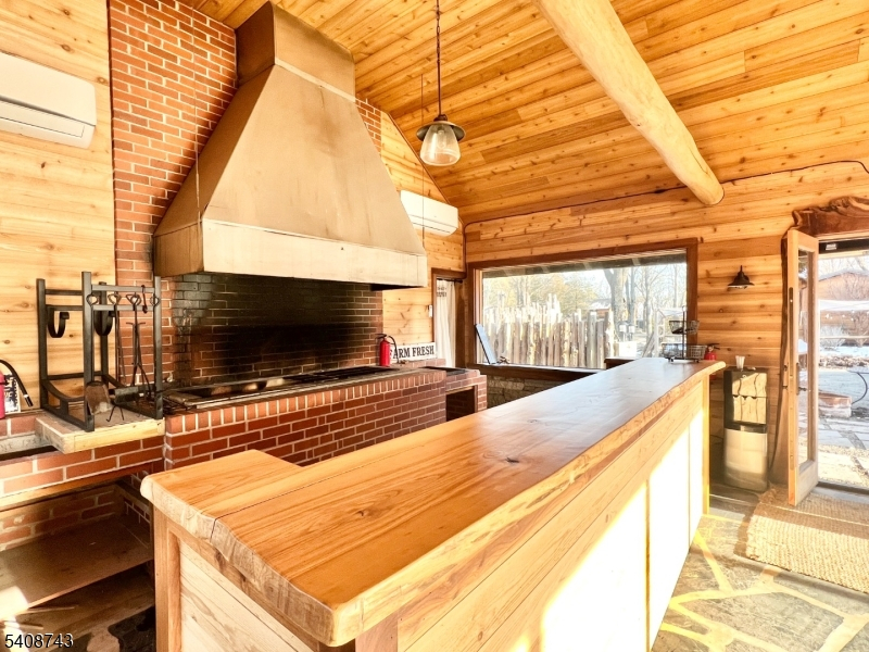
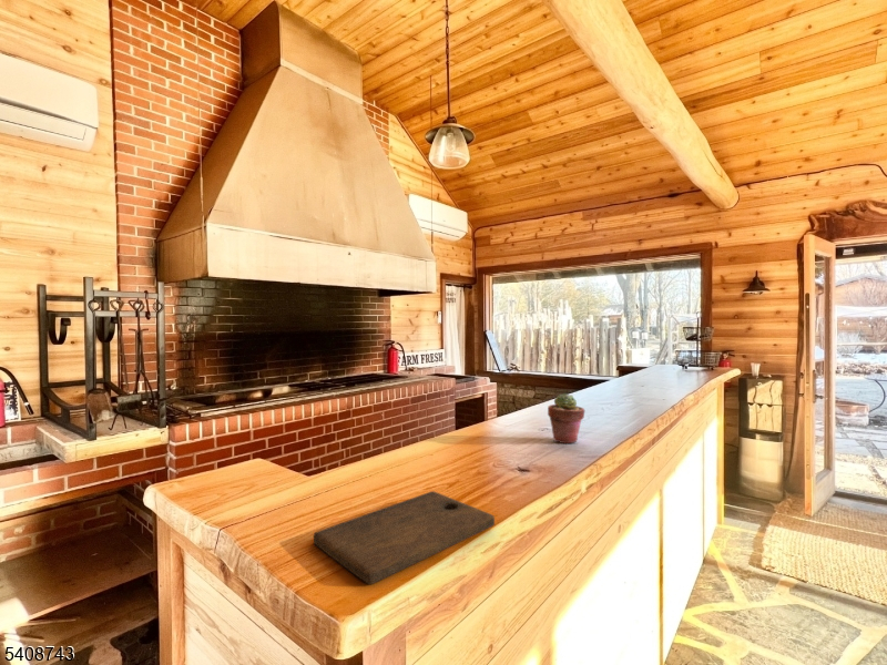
+ cutting board [313,490,496,585]
+ potted succulent [547,392,585,444]
